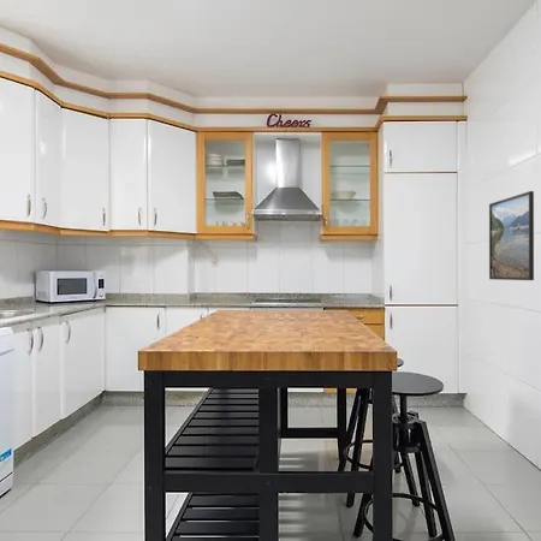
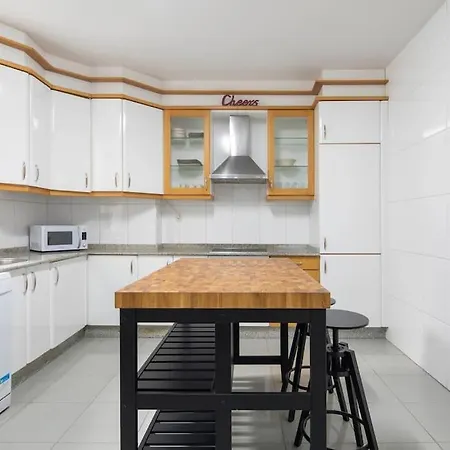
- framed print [488,190,535,281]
